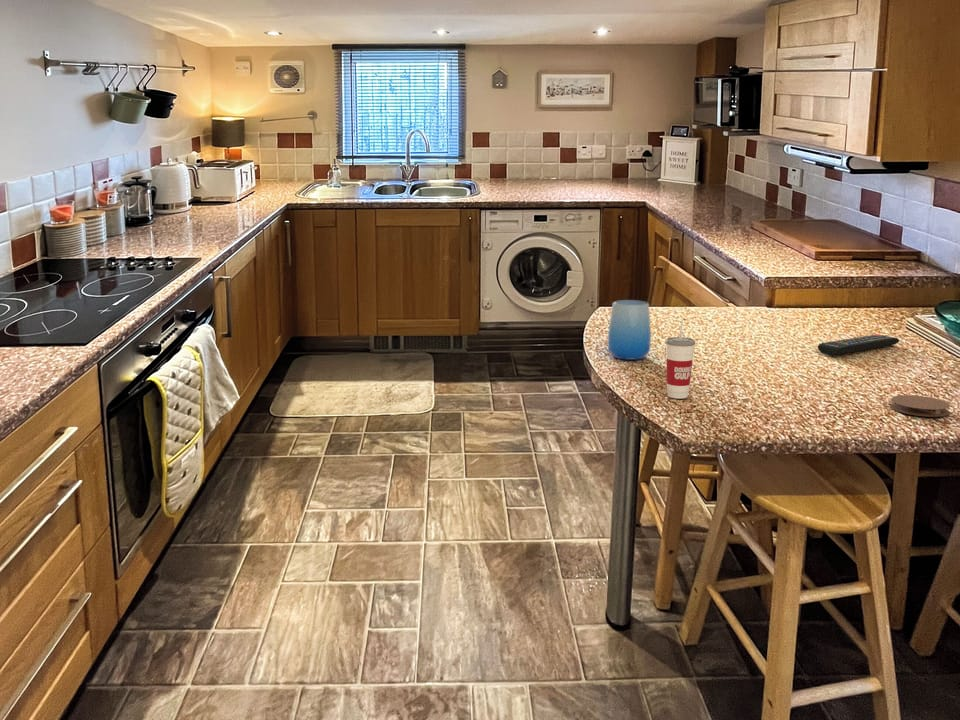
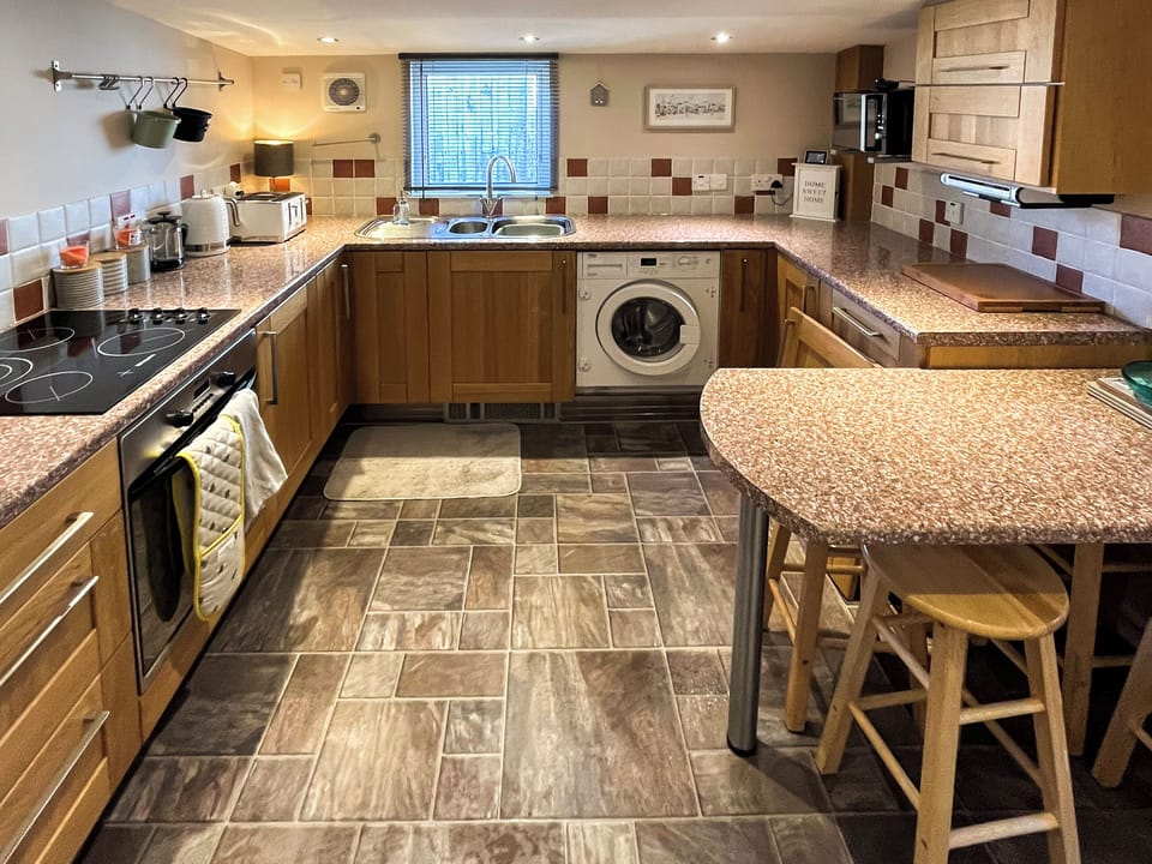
- coaster [890,394,951,418]
- remote control [817,333,900,356]
- cup [607,299,652,361]
- cup [665,318,696,399]
